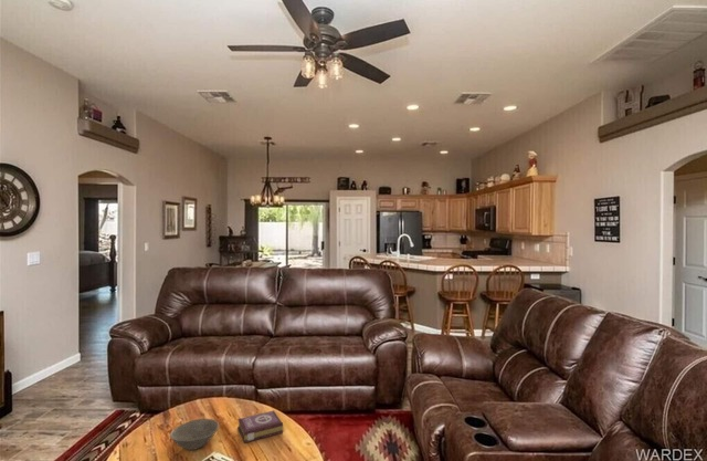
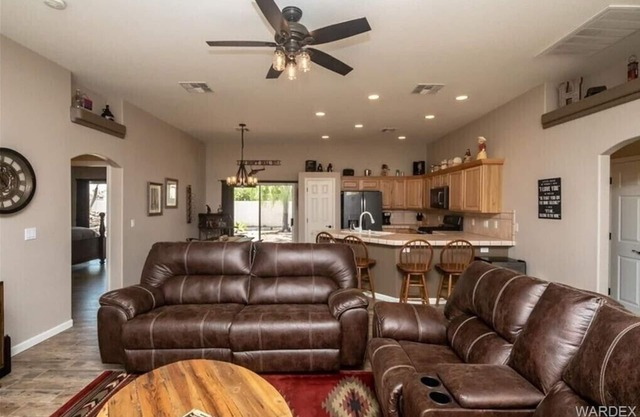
- book [236,409,284,444]
- bowl [169,418,220,451]
